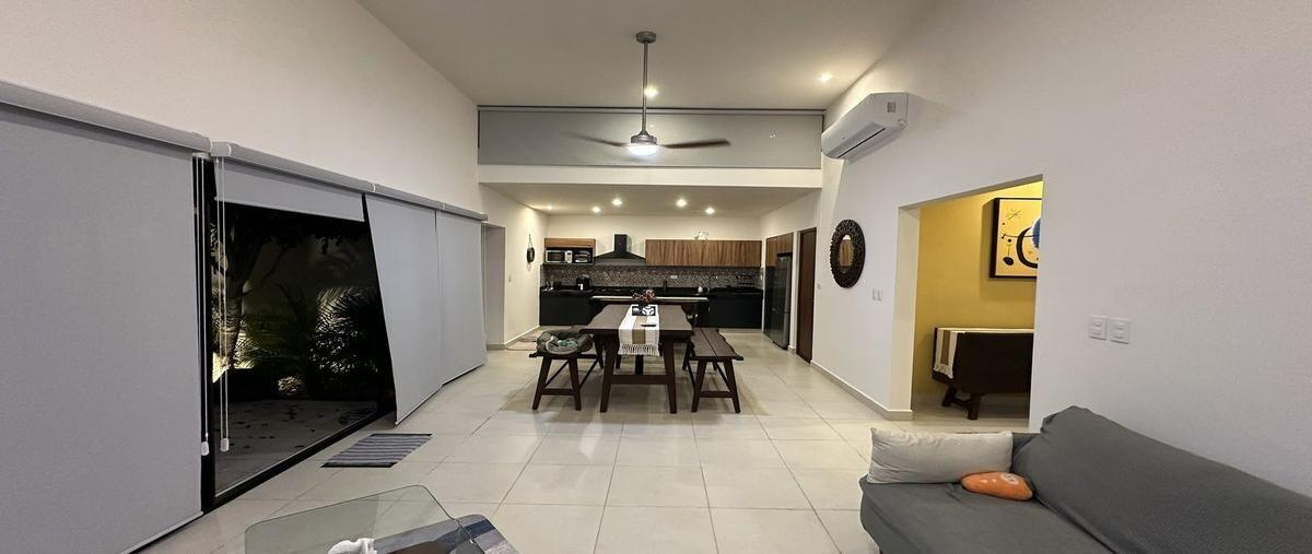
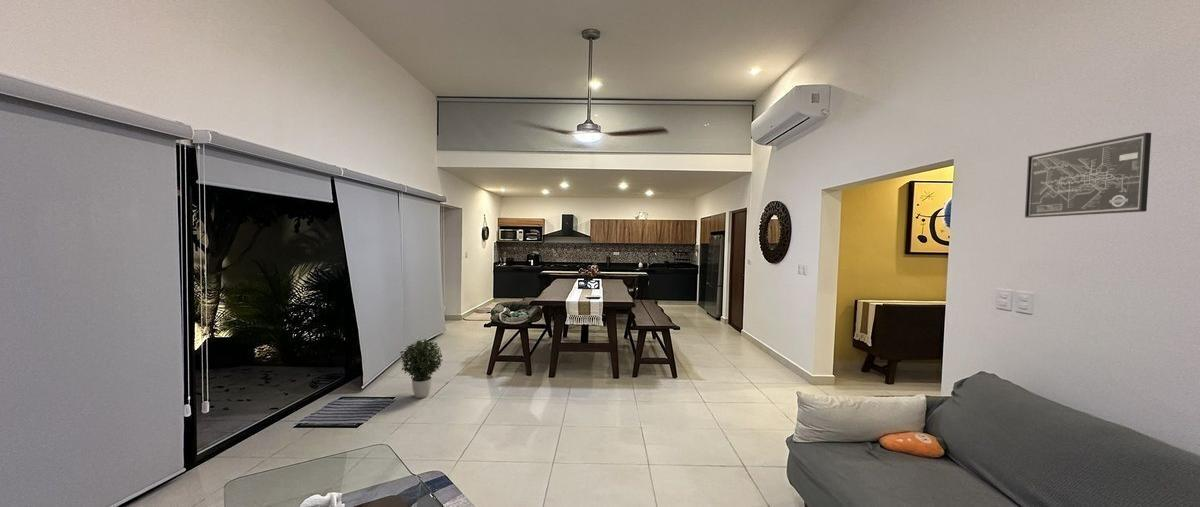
+ potted plant [399,338,444,399]
+ wall art [1024,132,1152,219]
